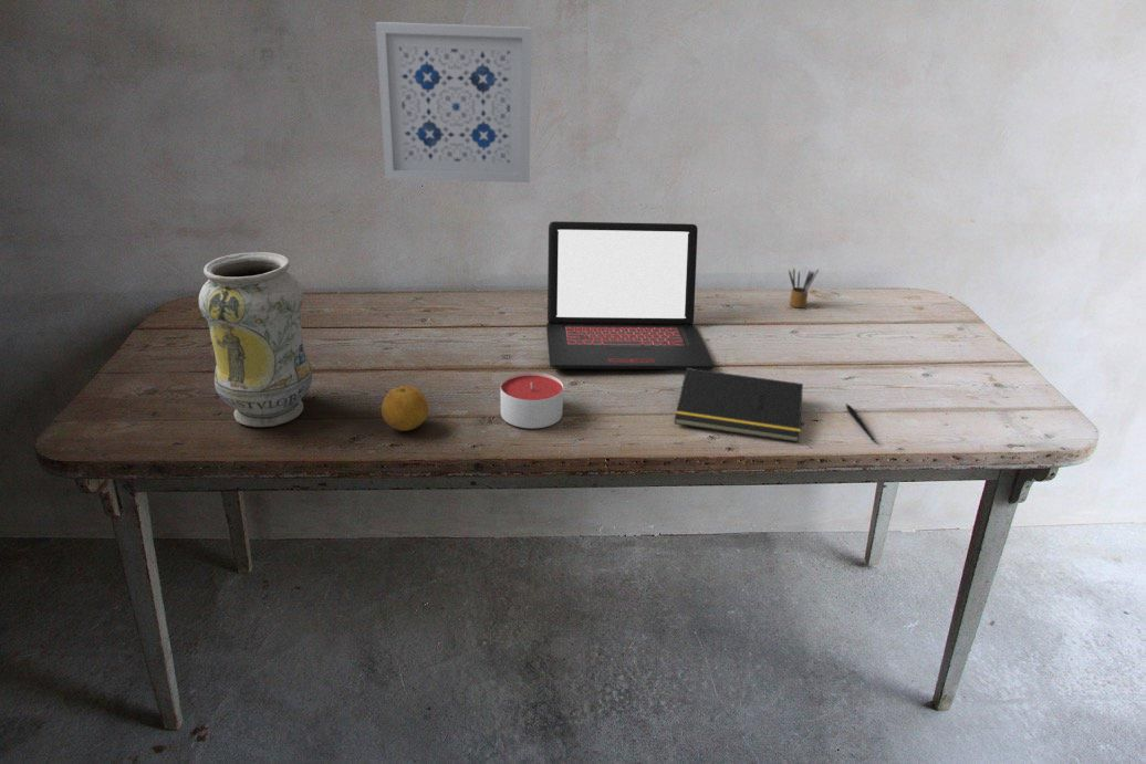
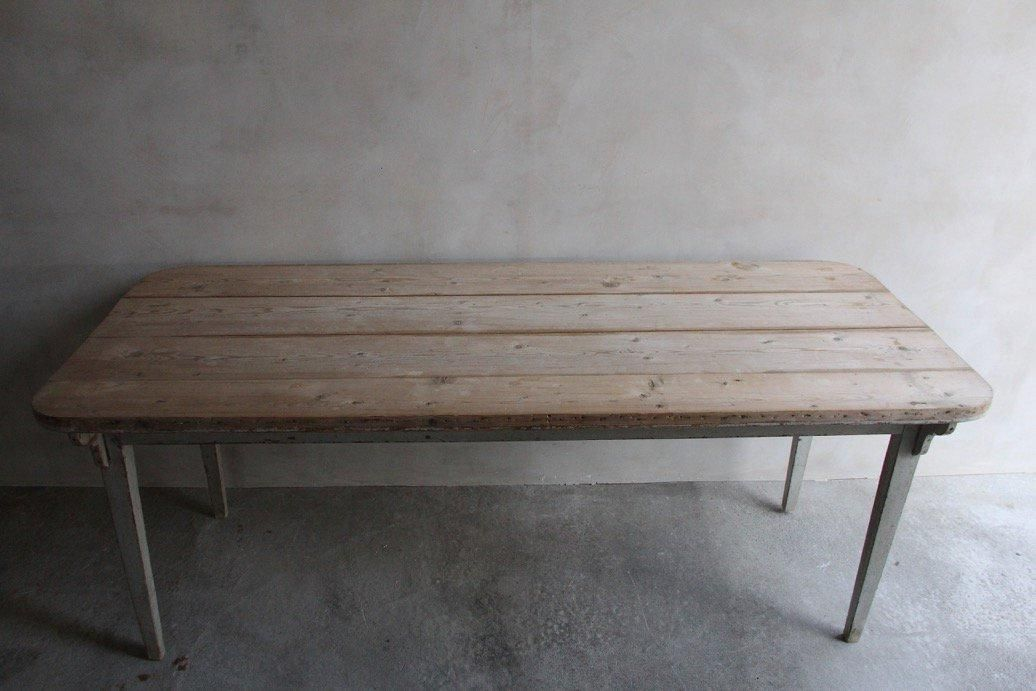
- pen [845,402,877,444]
- wall art [375,21,532,184]
- pencil box [788,266,820,308]
- laptop [545,220,715,370]
- notepad [674,368,804,443]
- fruit [381,385,430,432]
- candle [499,371,564,429]
- vase [198,251,313,428]
